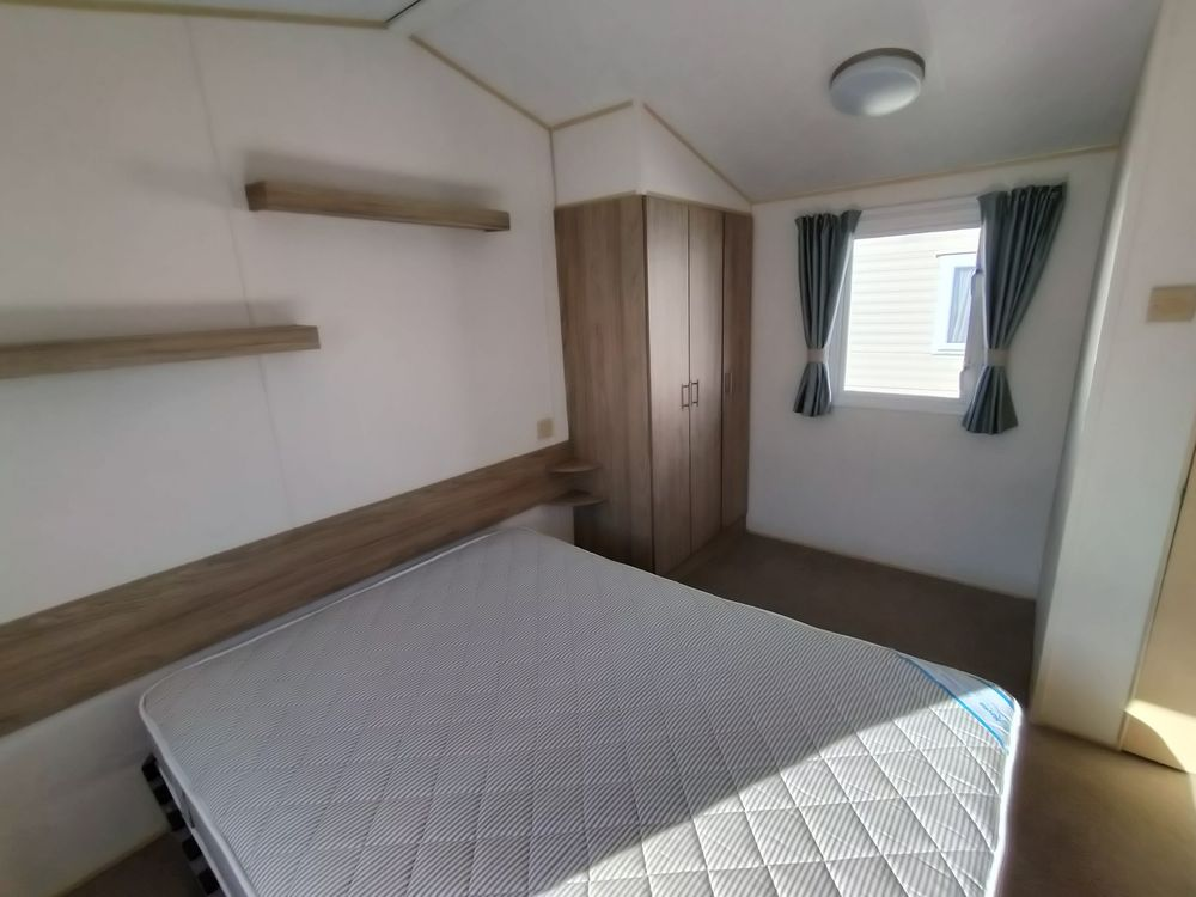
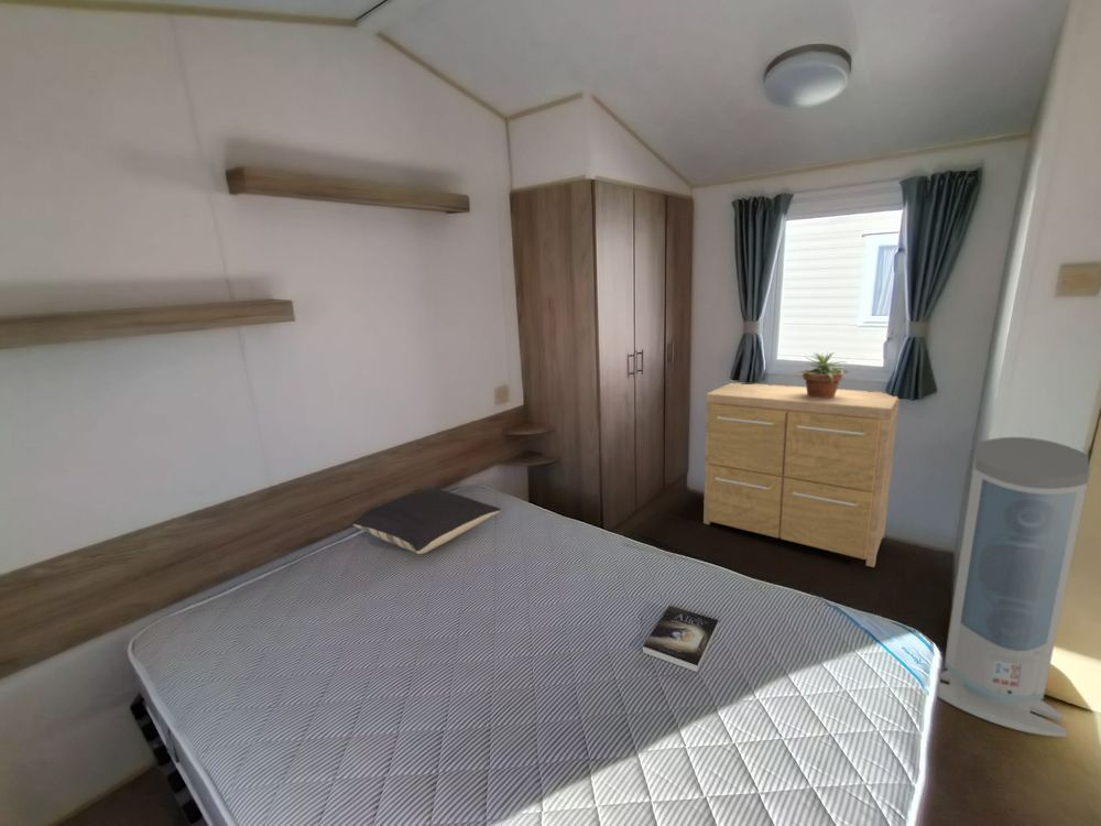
+ pillow [352,488,502,555]
+ air purifier [937,436,1091,738]
+ potted plant [795,351,850,398]
+ book [642,605,720,673]
+ dresser [702,382,901,568]
